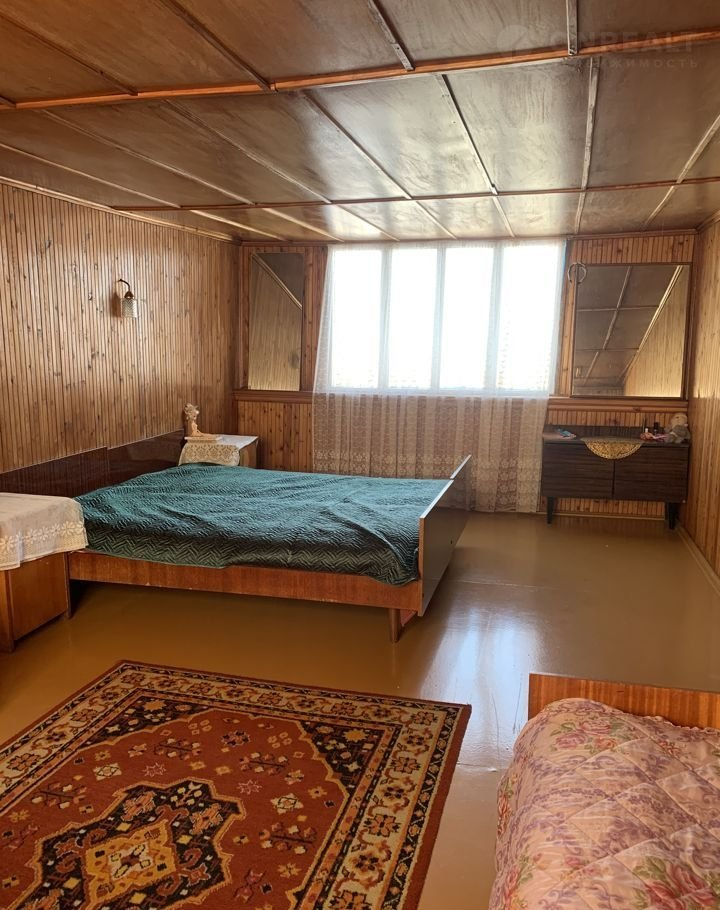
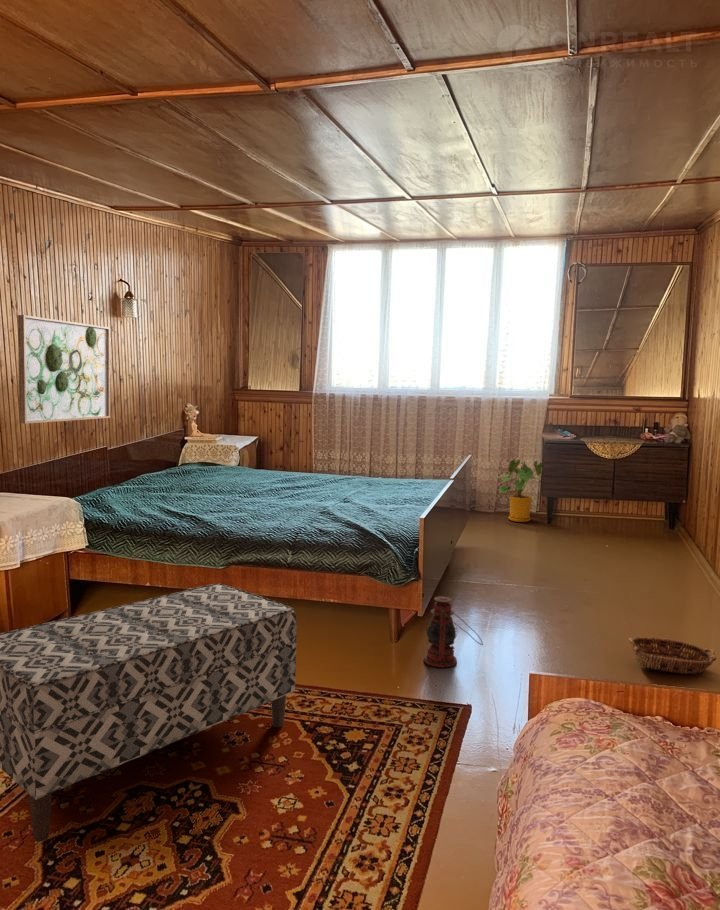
+ bench [0,582,298,843]
+ lantern [423,596,484,668]
+ basket [628,636,717,675]
+ house plant [495,459,543,523]
+ wall art [17,314,111,425]
